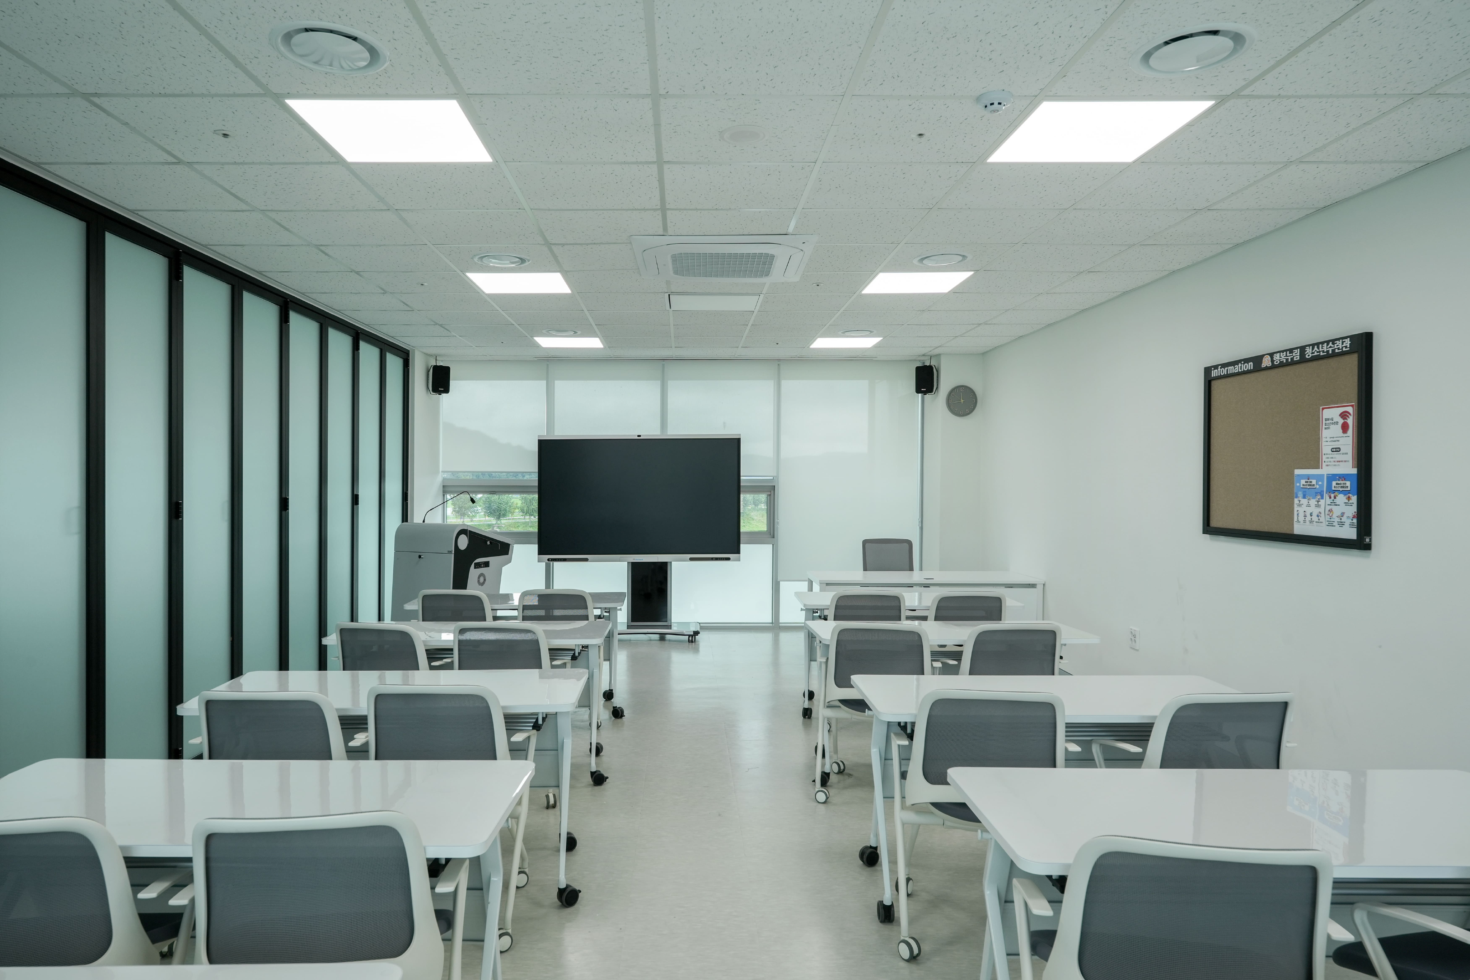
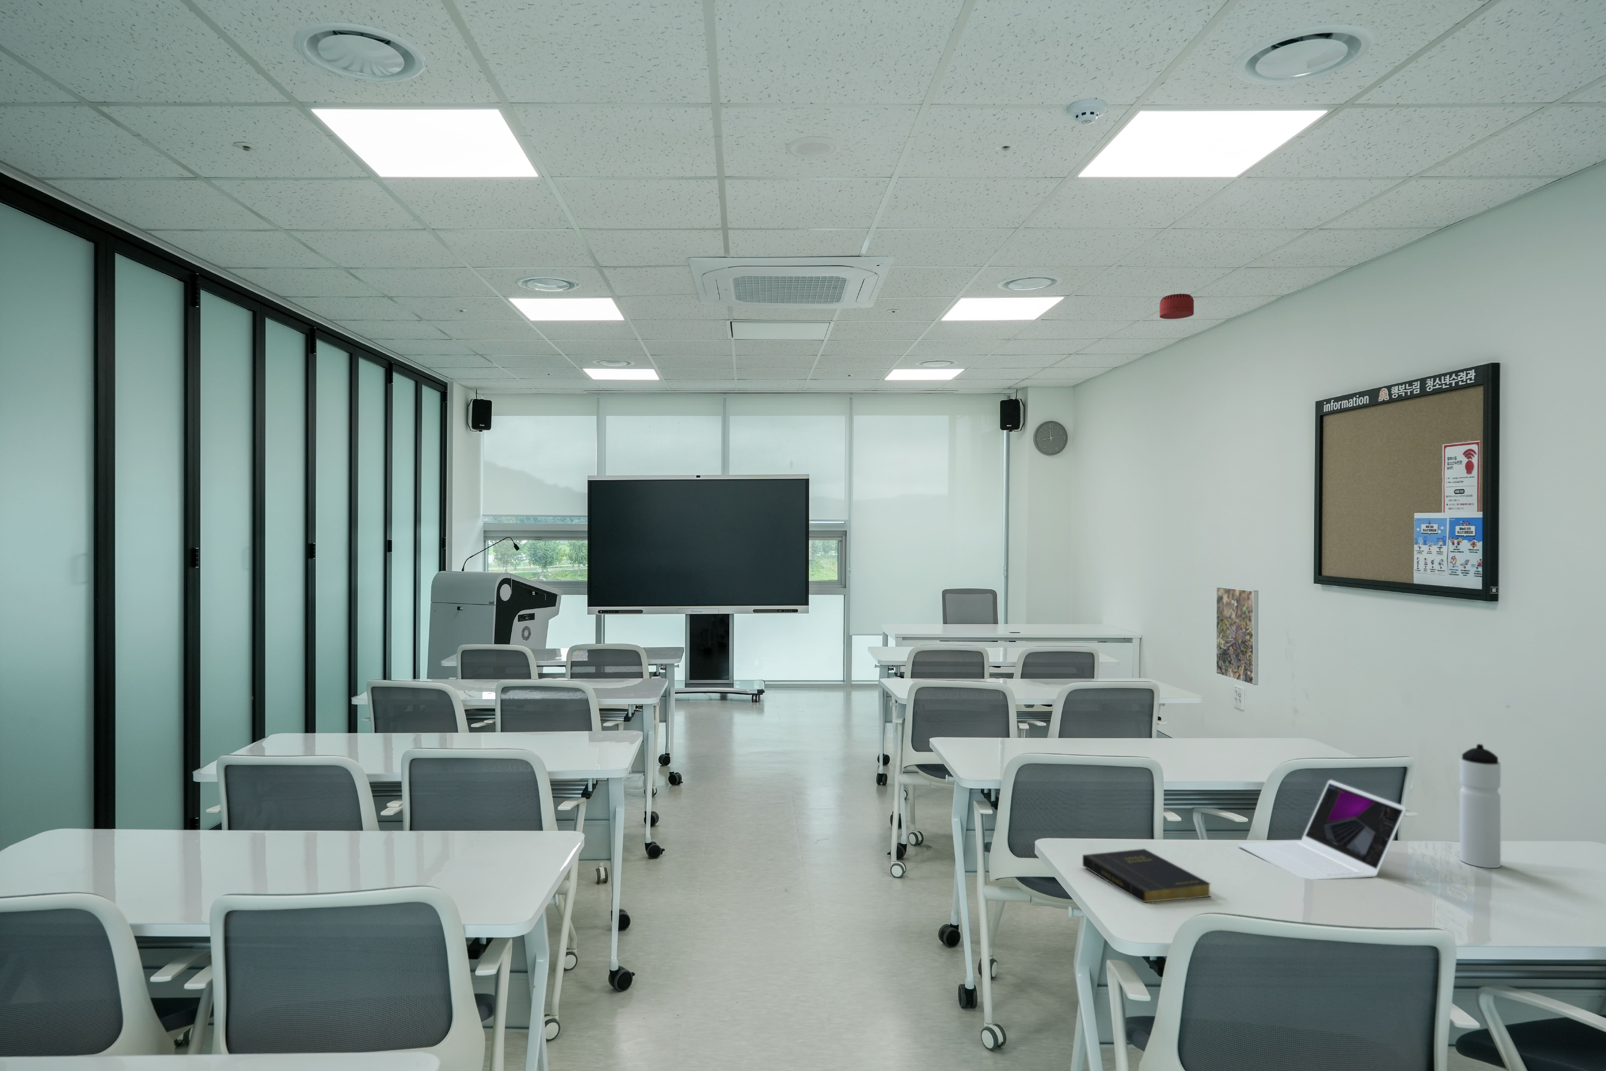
+ water bottle [1459,743,1501,868]
+ laptop [1238,779,1406,880]
+ book [1083,849,1212,904]
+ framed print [1216,586,1258,685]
+ smoke detector [1159,293,1194,319]
